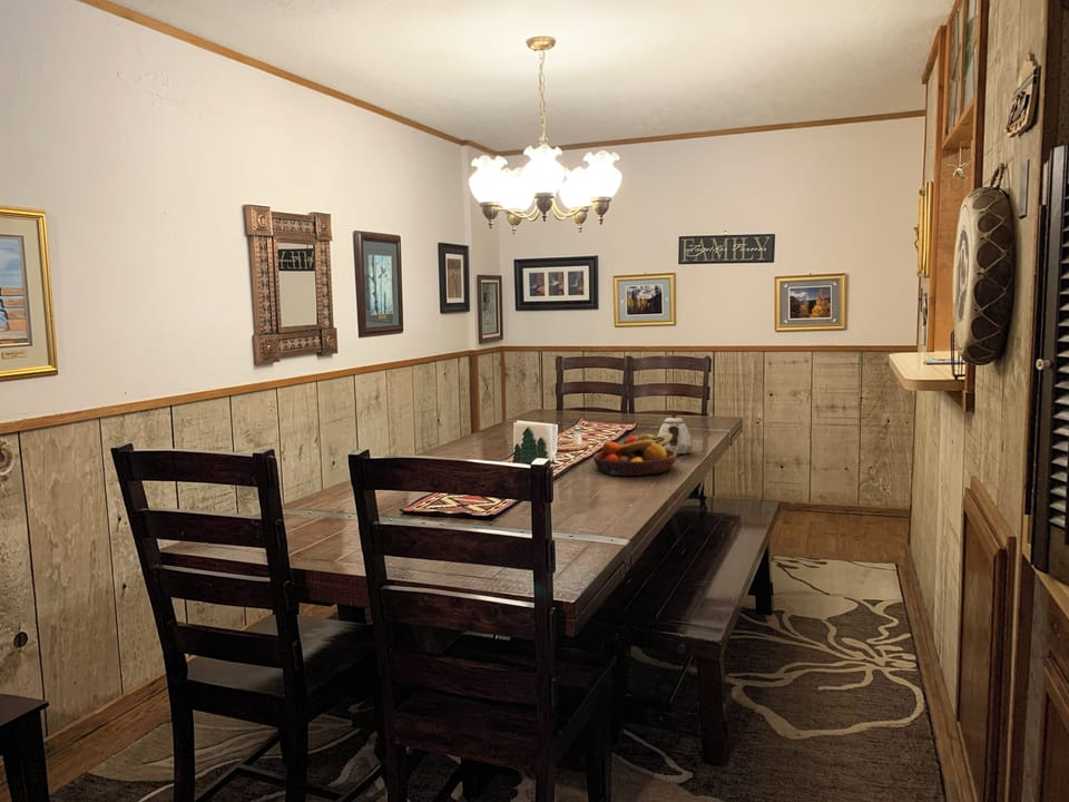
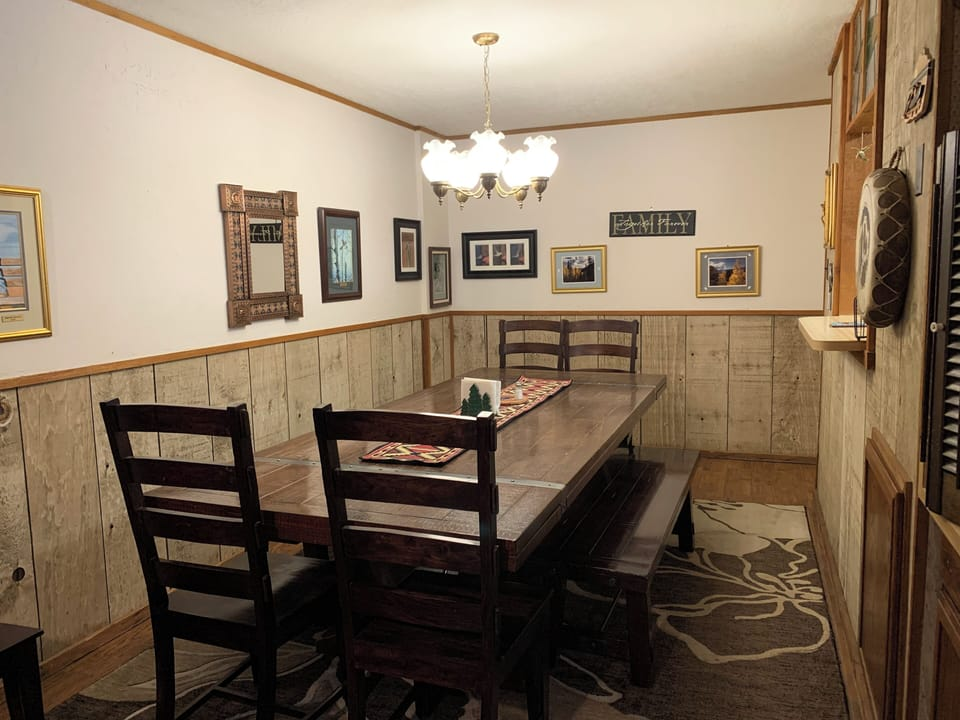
- teapot [657,413,694,456]
- fruit bowl [592,433,678,477]
